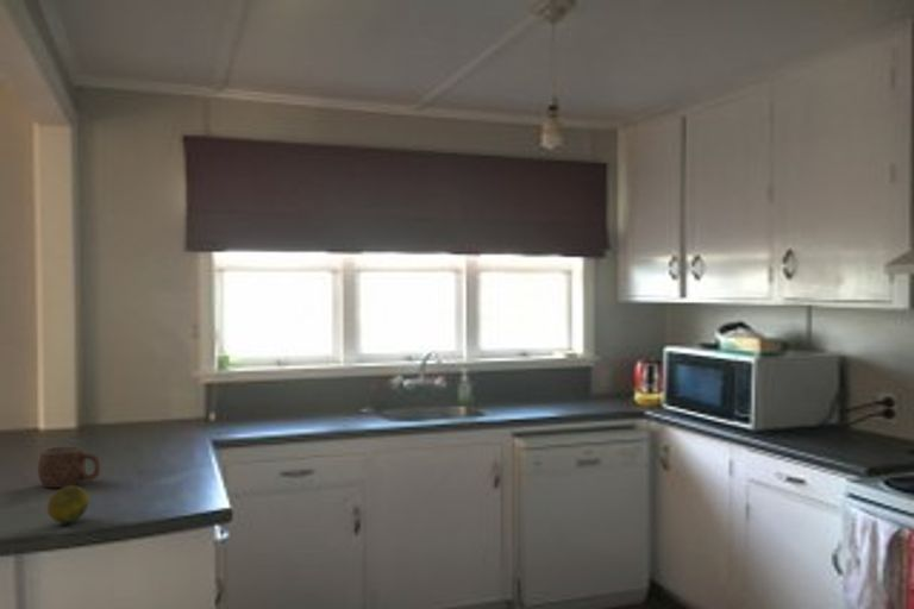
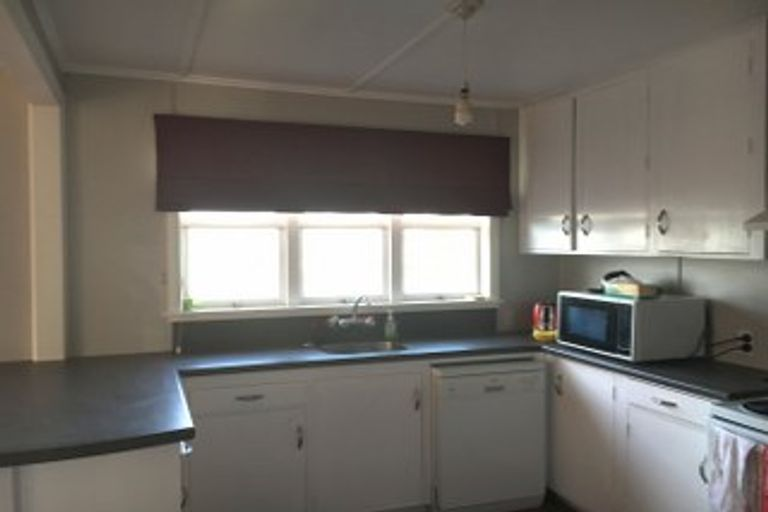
- mug [37,445,102,489]
- fruit [46,485,90,525]
